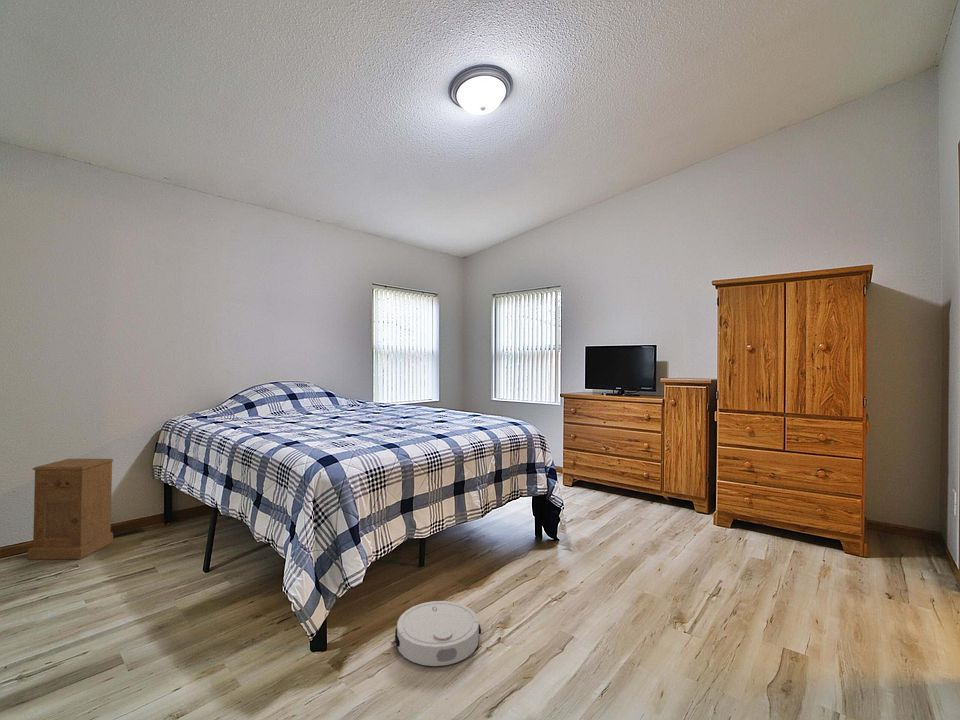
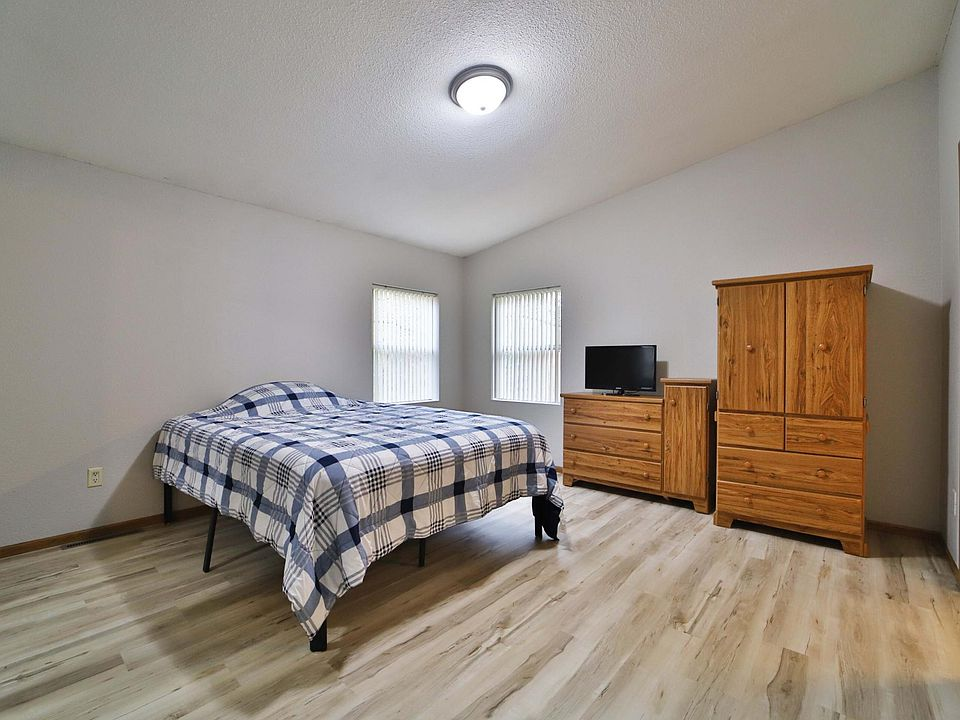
- robot vacuum [390,600,482,667]
- nightstand [26,458,114,561]
